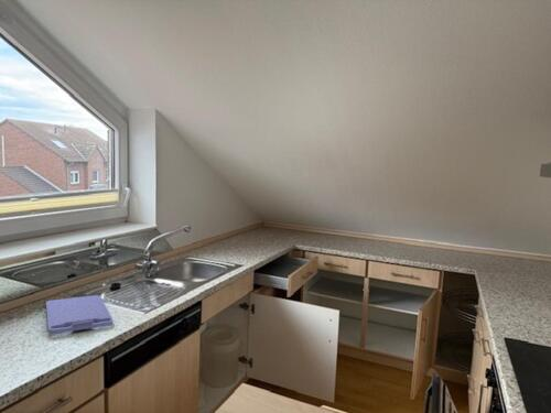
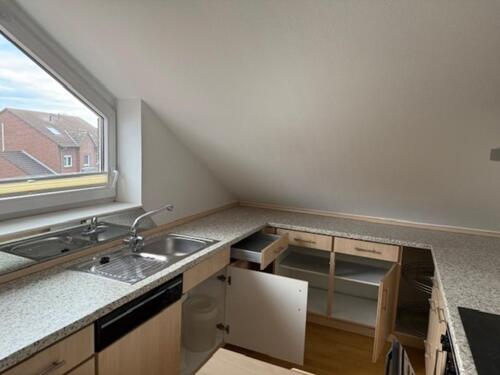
- cutting board [45,294,114,335]
